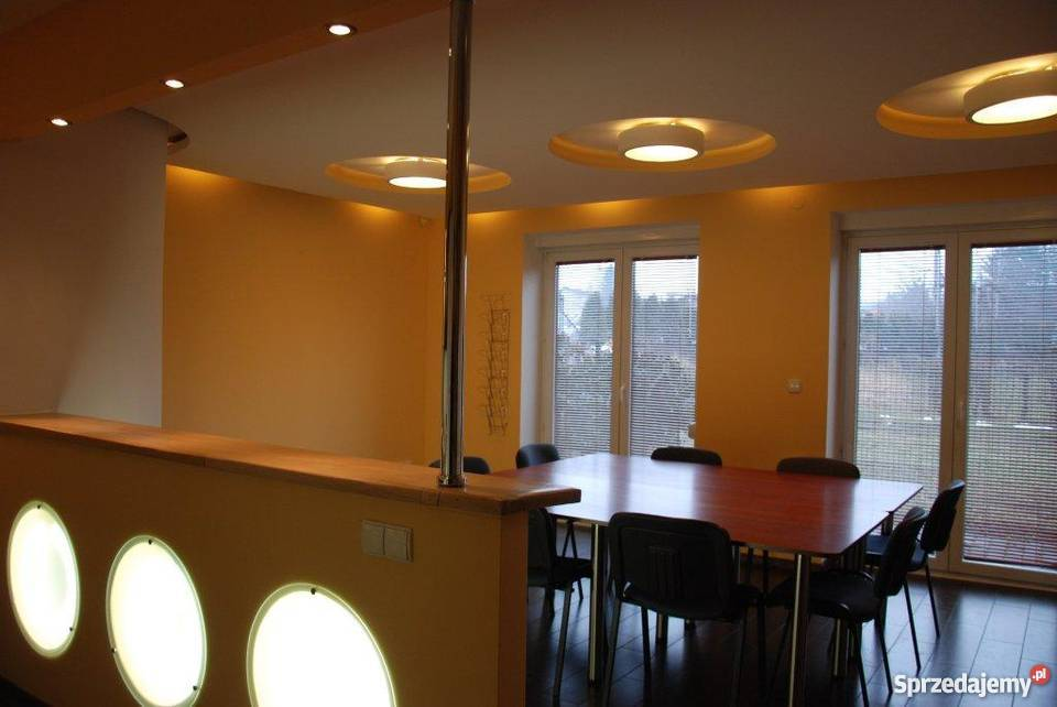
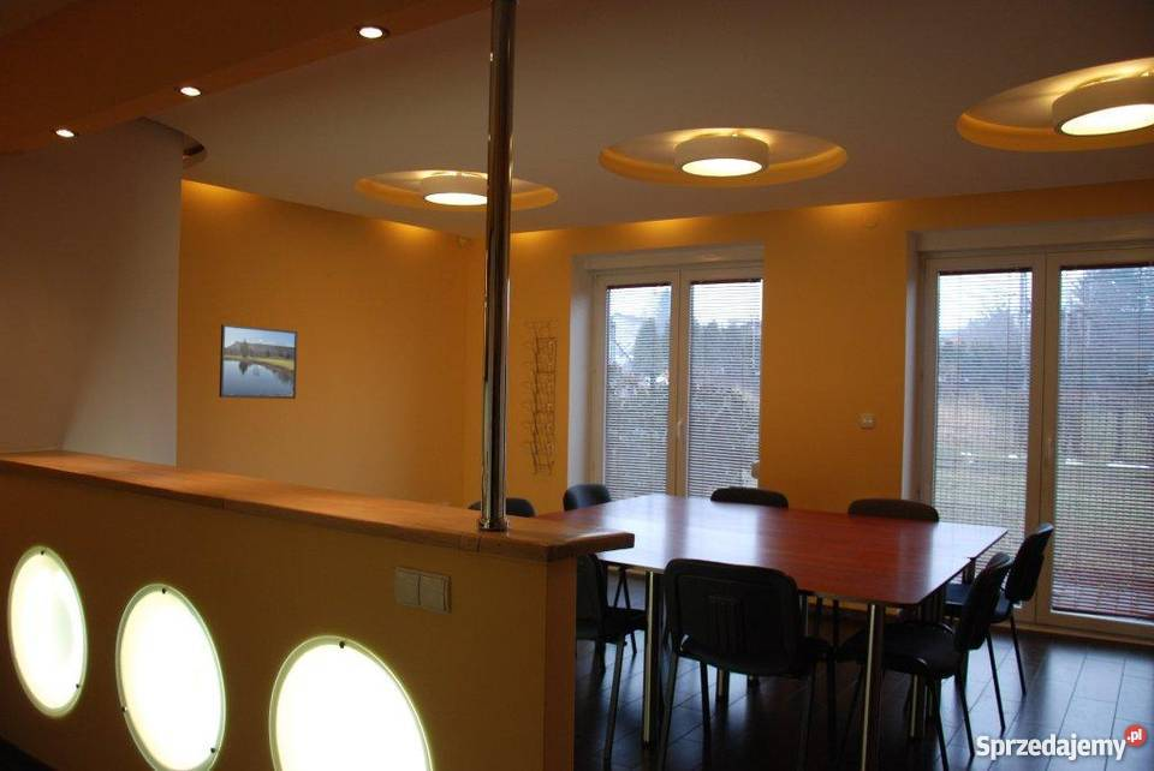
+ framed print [218,323,298,400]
